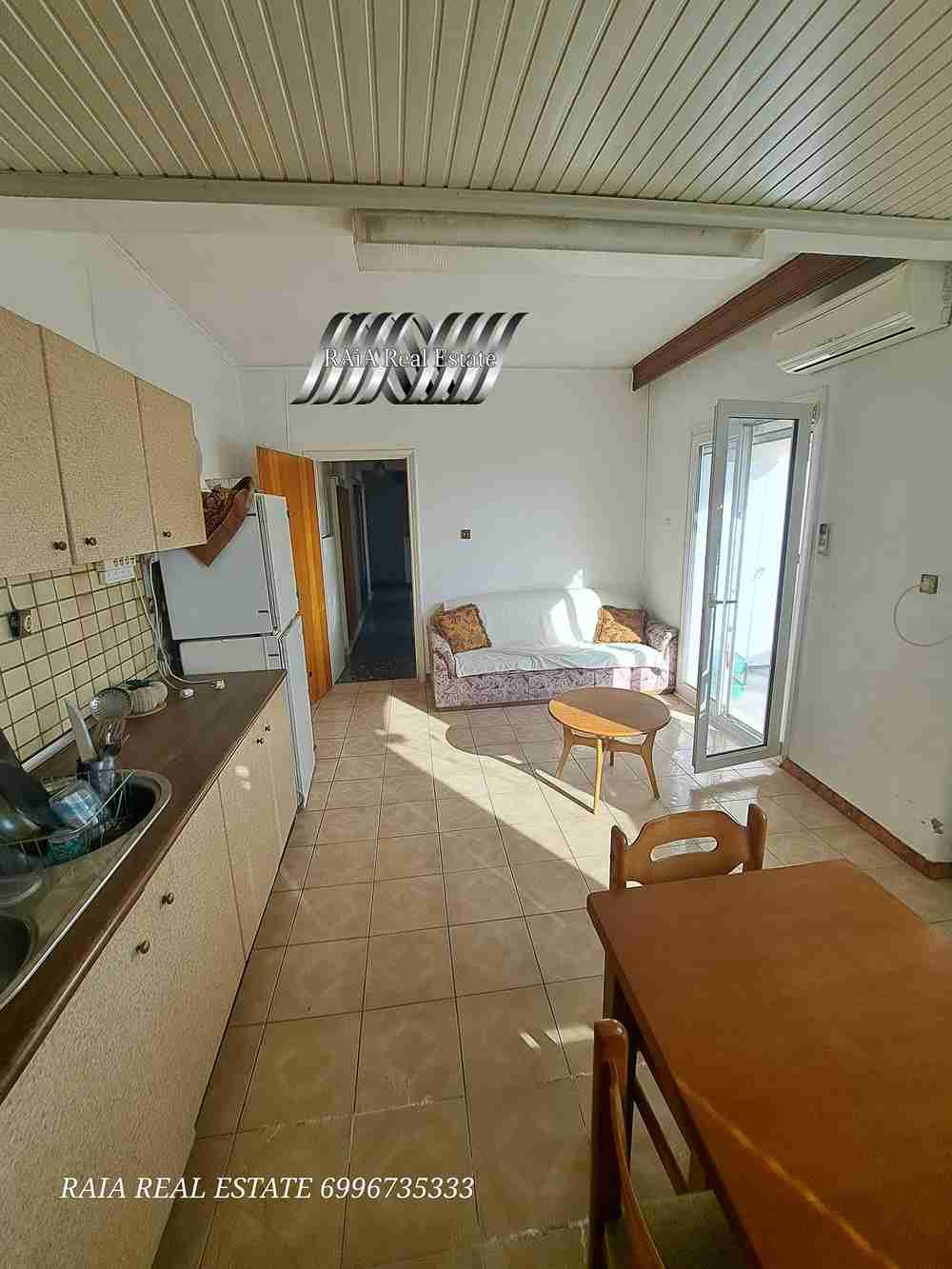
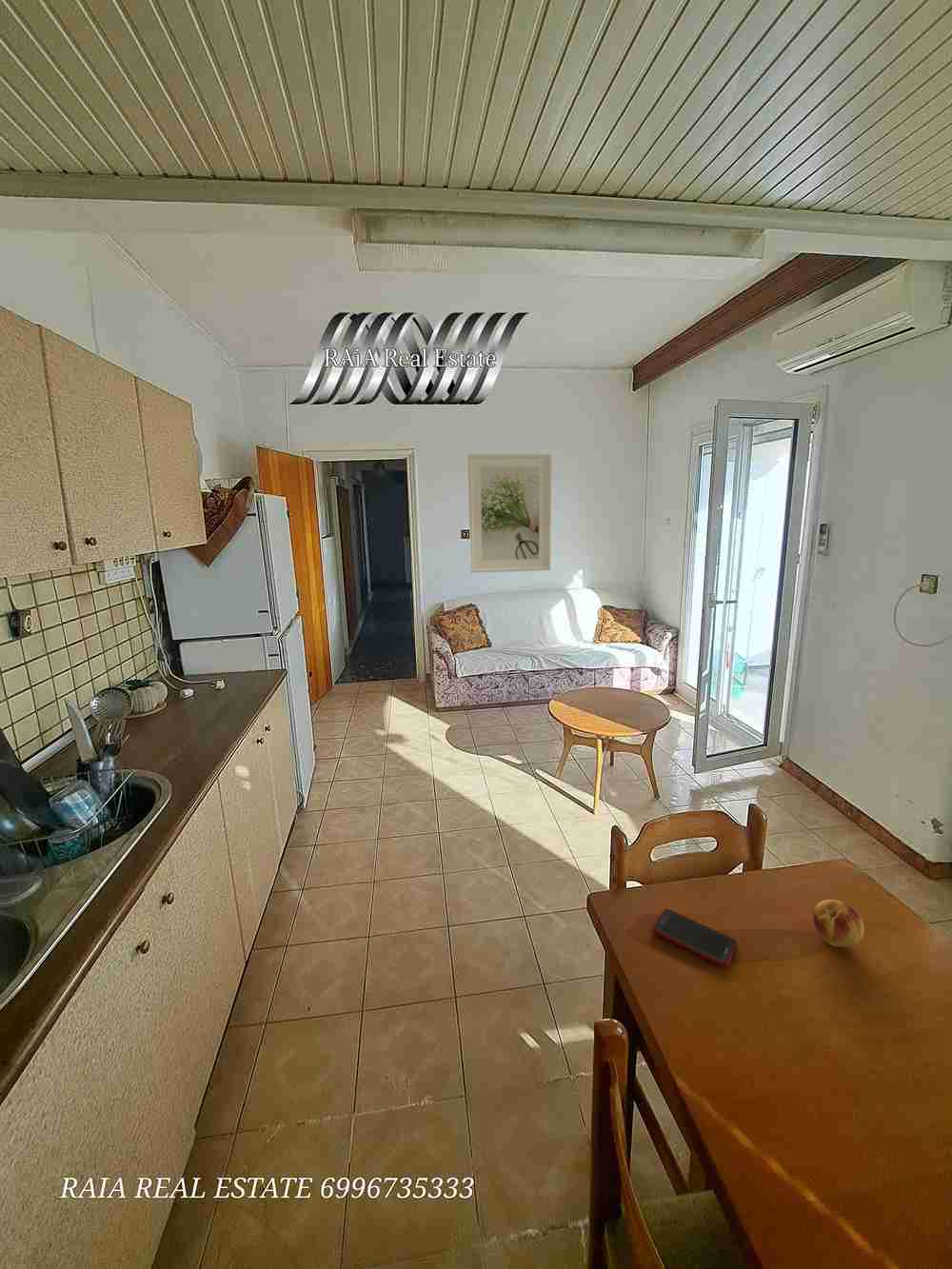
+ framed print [467,453,552,574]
+ fruit [812,899,865,948]
+ cell phone [651,908,738,968]
